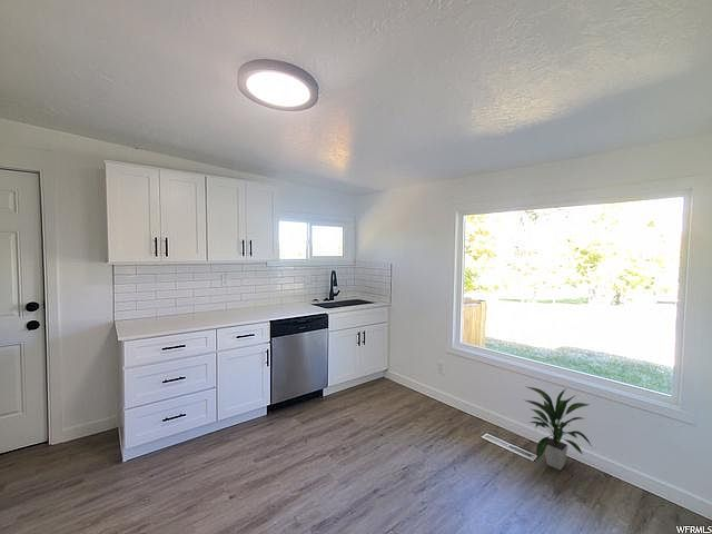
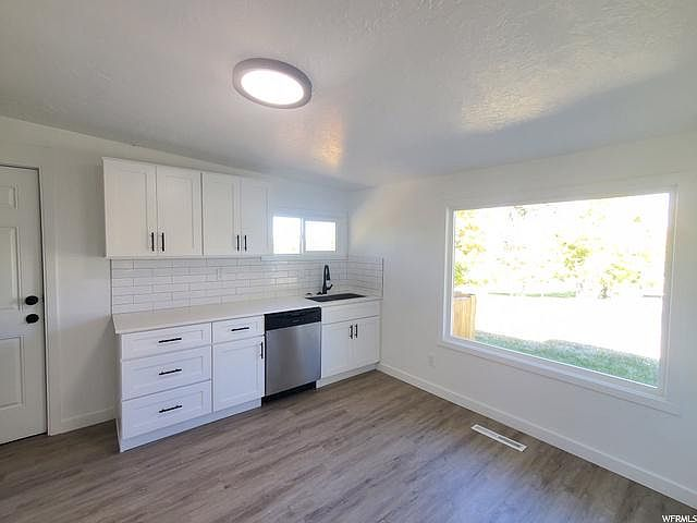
- indoor plant [522,385,594,471]
